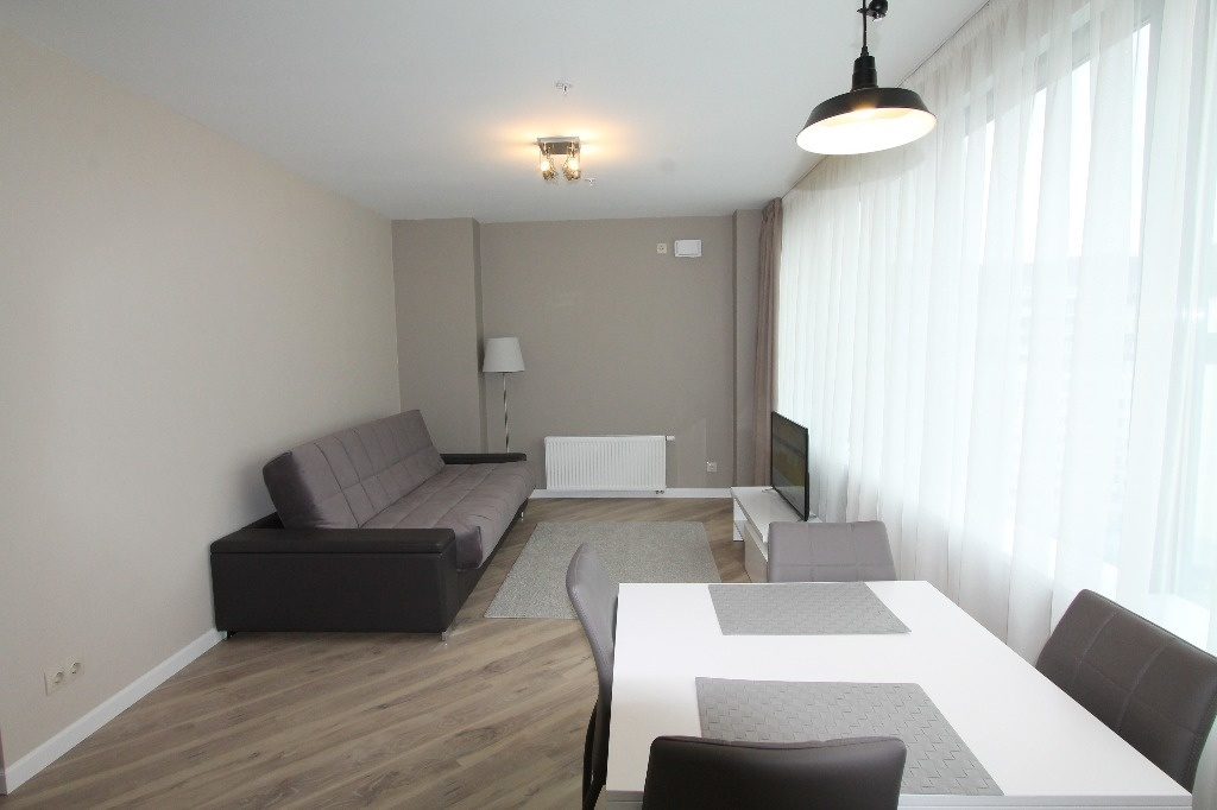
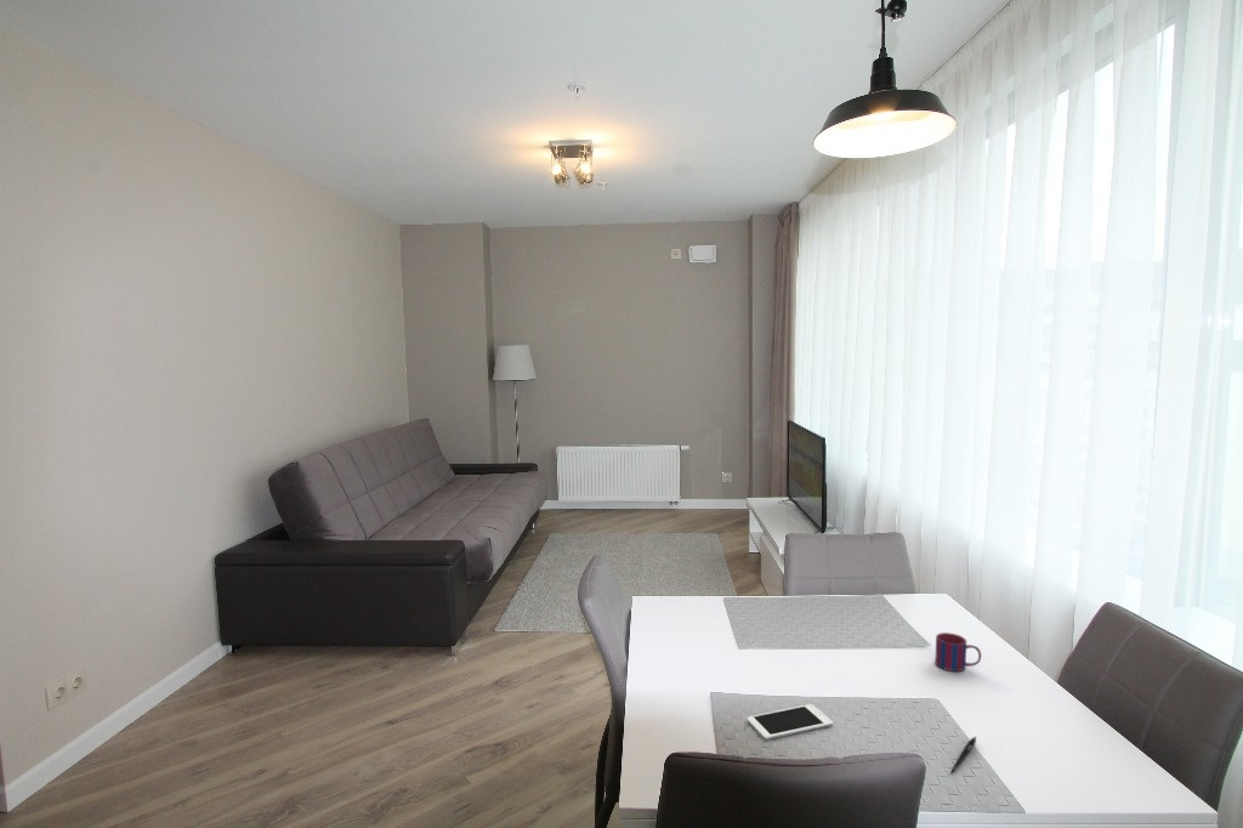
+ pen [949,736,977,775]
+ mug [933,631,982,673]
+ cell phone [745,703,834,741]
